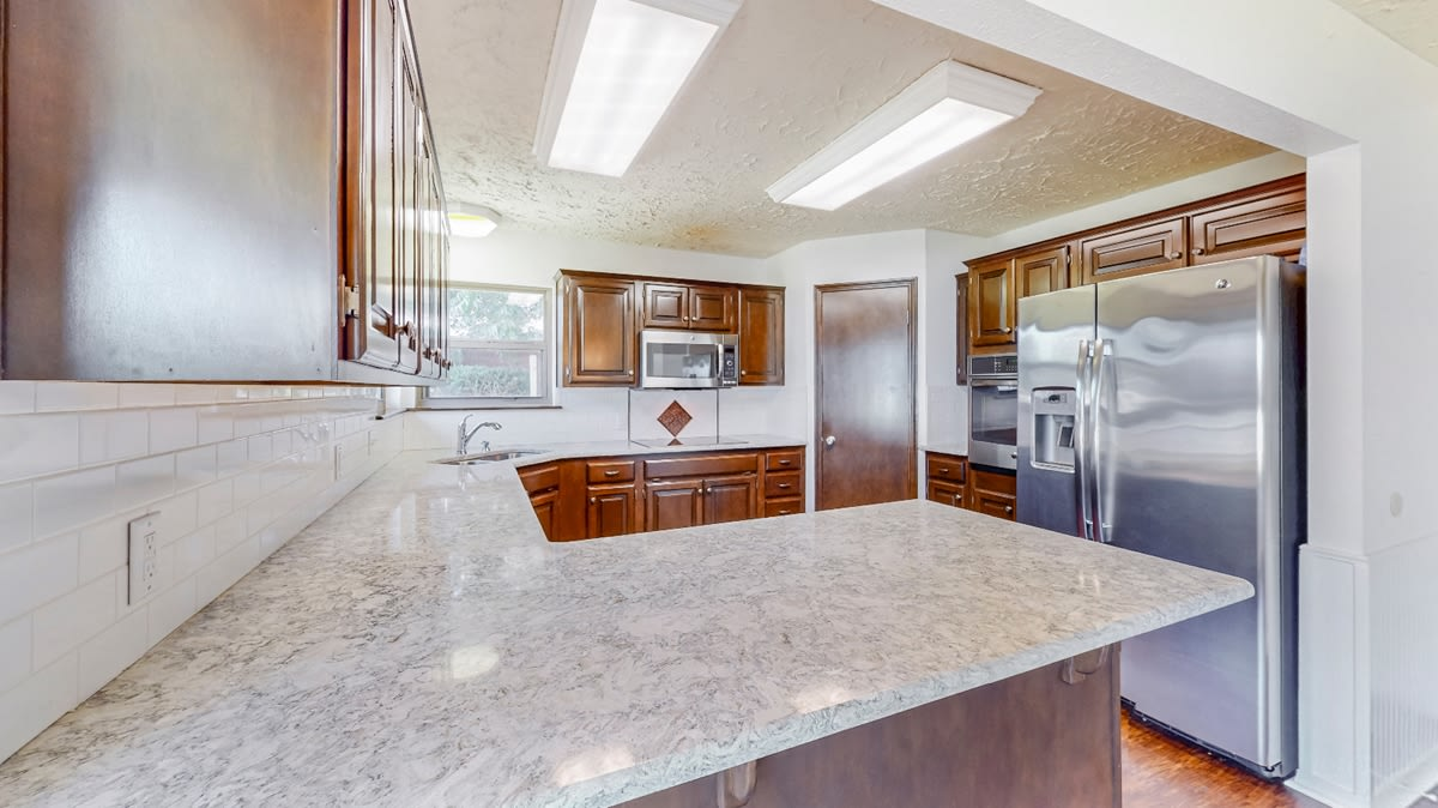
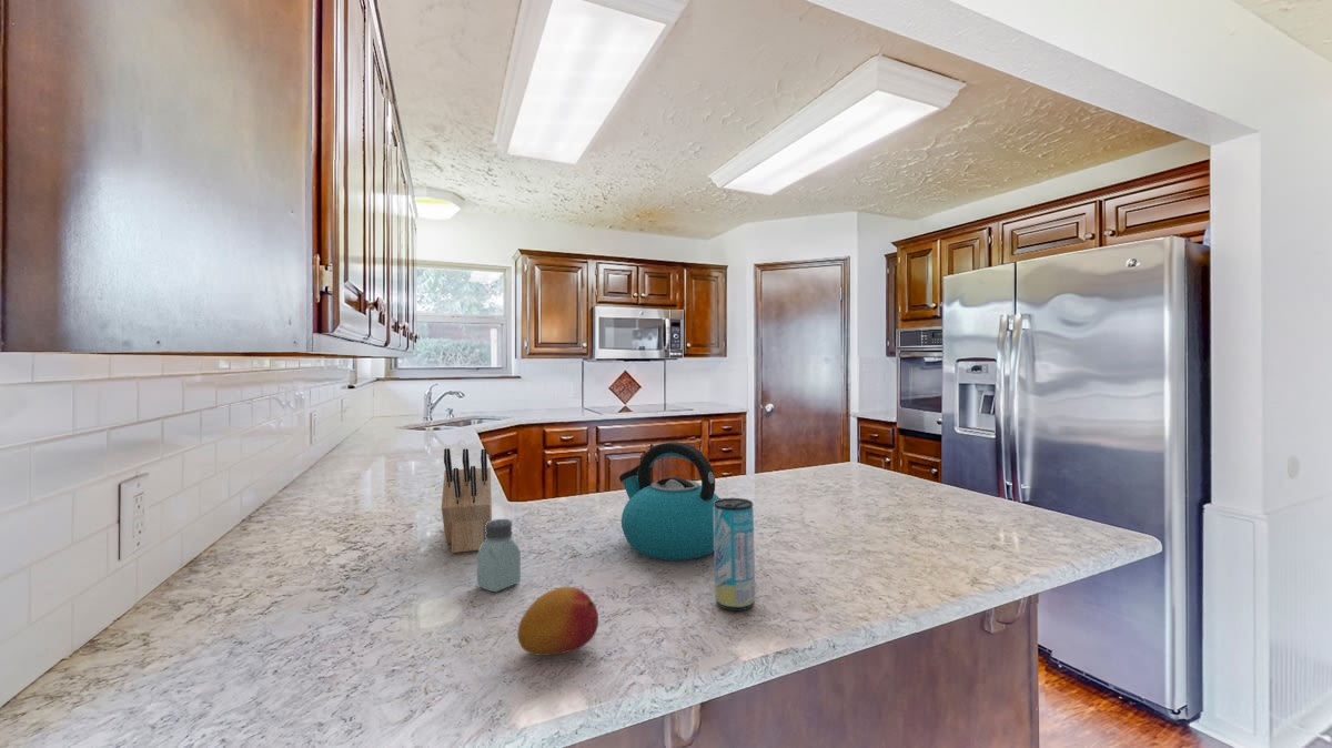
+ beverage can [713,497,756,611]
+ kettle [618,441,722,562]
+ fruit [516,586,599,657]
+ saltshaker [476,518,522,594]
+ knife block [441,447,493,554]
